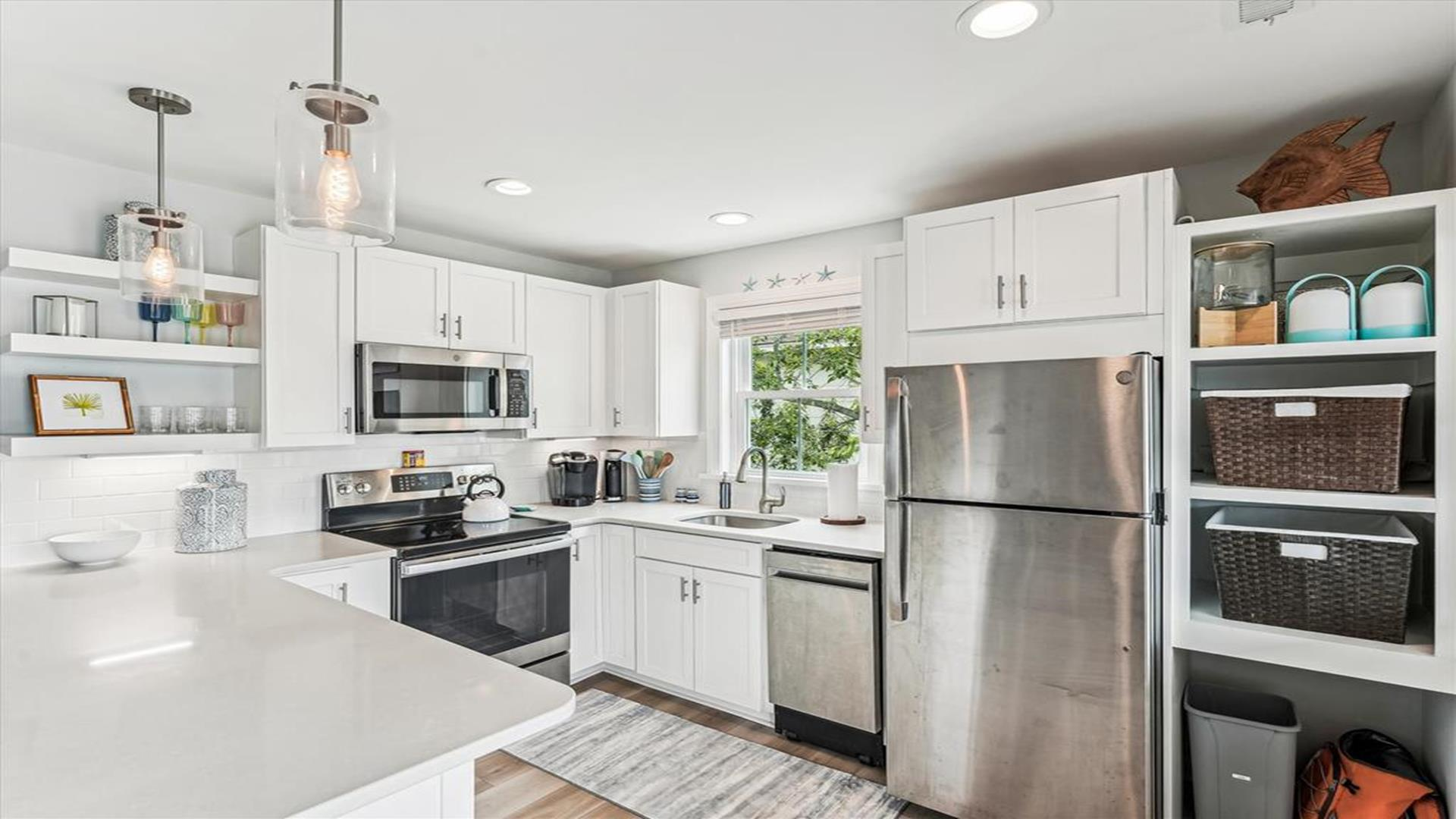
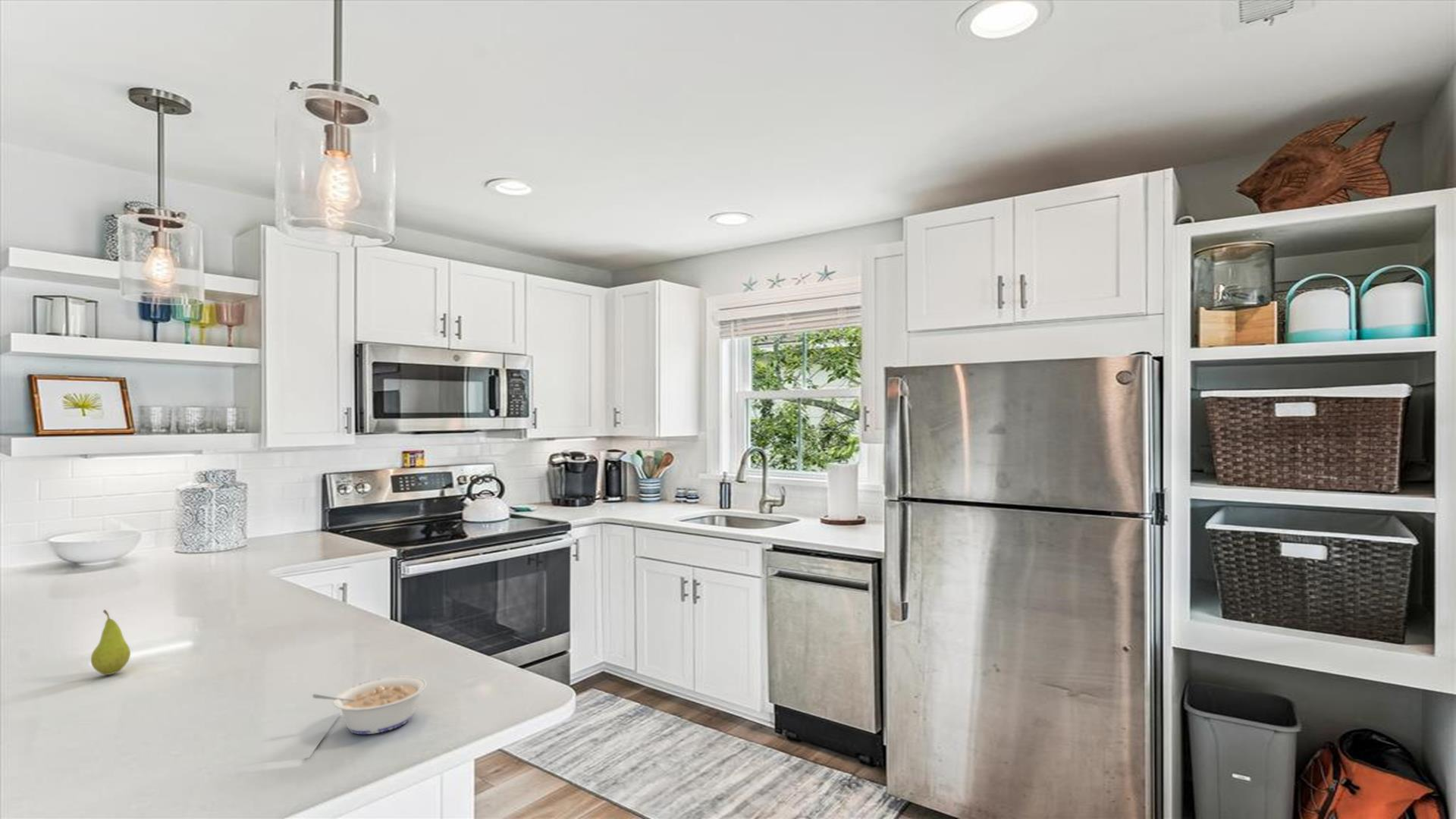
+ fruit [90,609,131,676]
+ legume [312,675,428,736]
